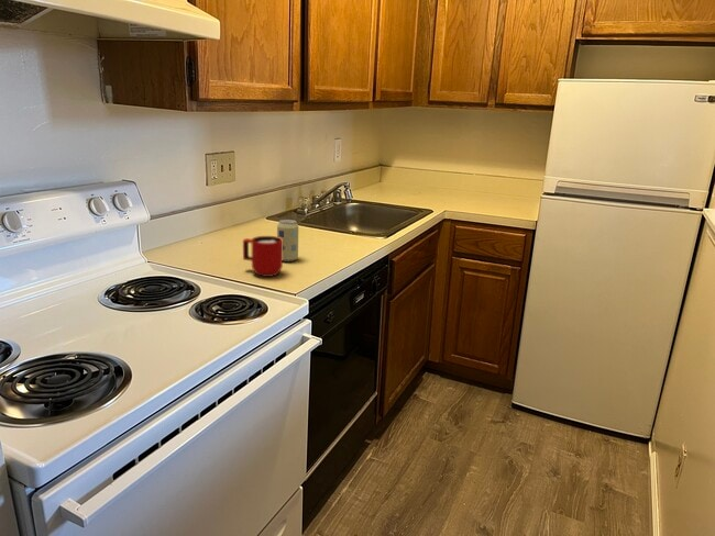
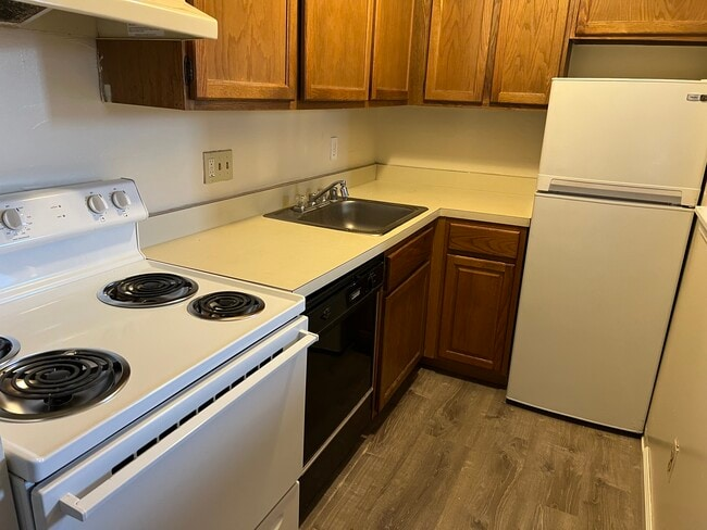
- beverage can [276,219,299,263]
- mug [242,235,284,278]
